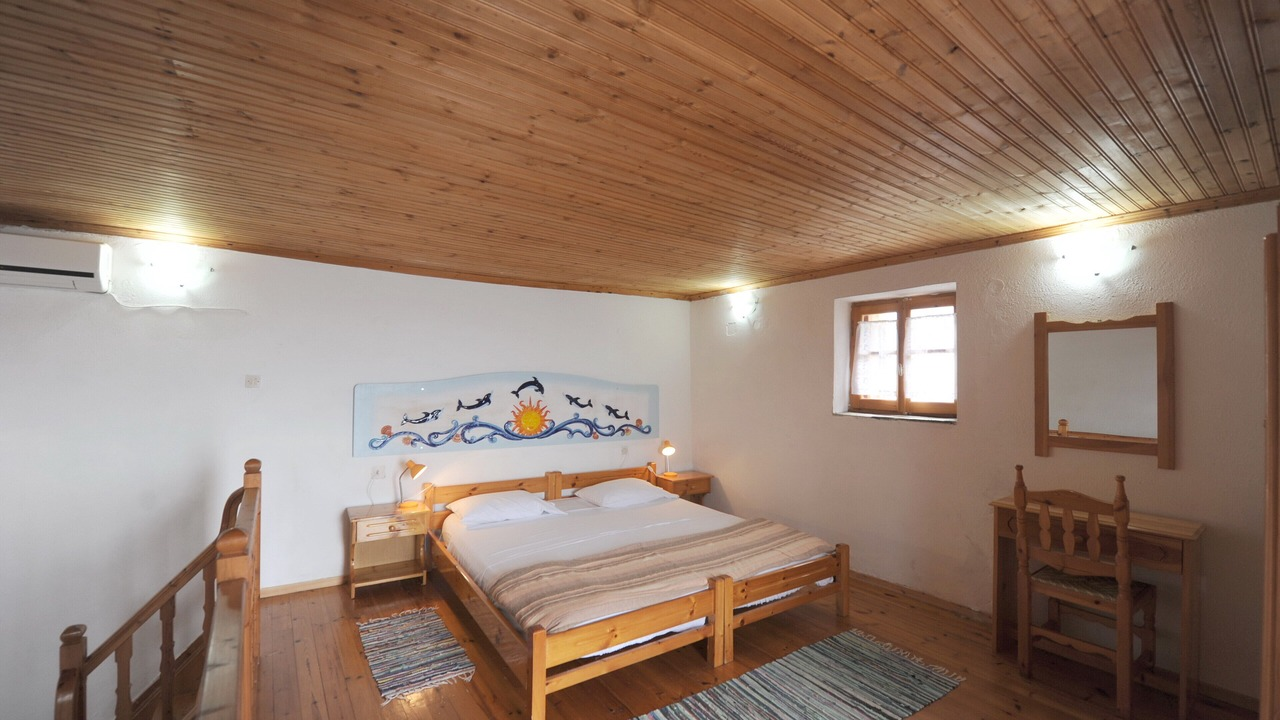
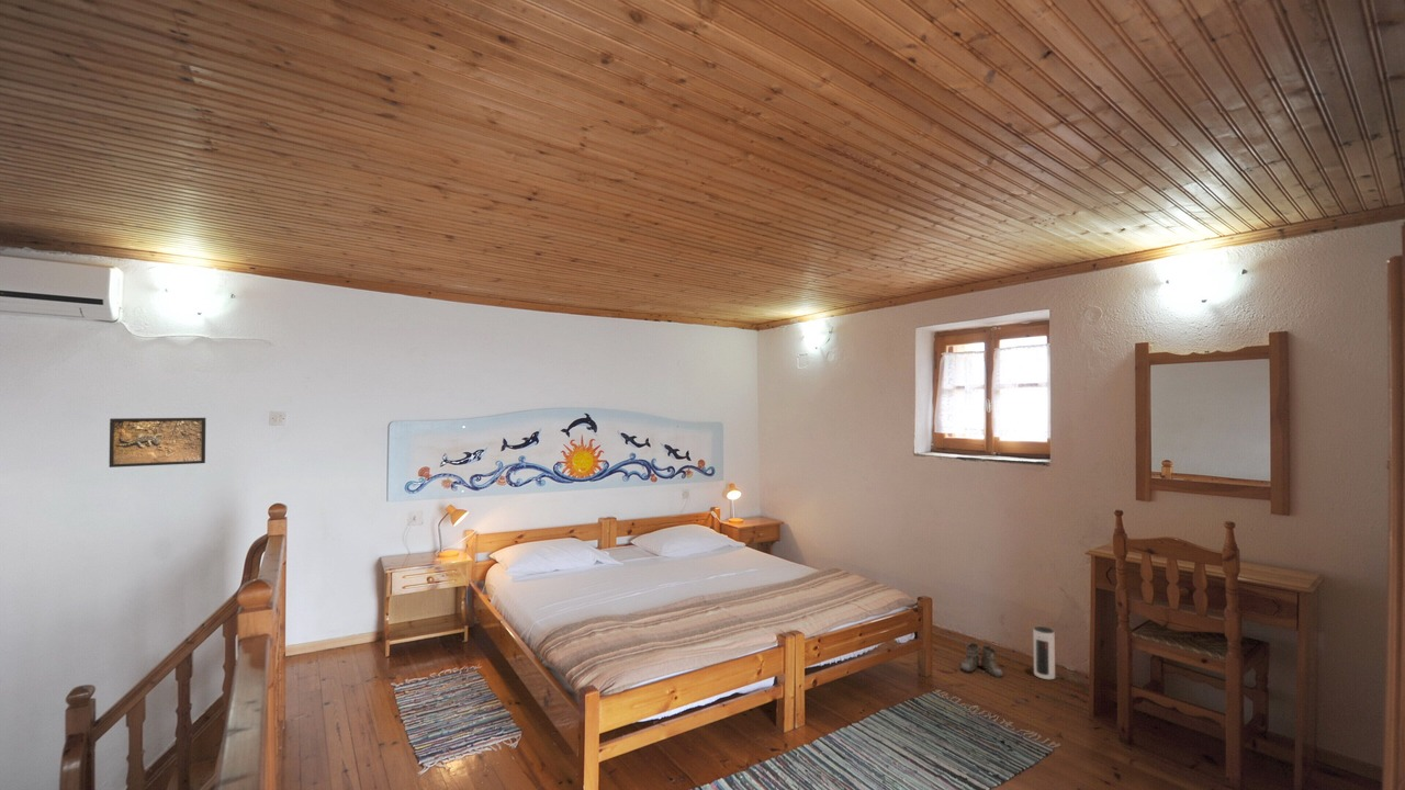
+ speaker [1032,625,1056,680]
+ boots [959,642,1004,679]
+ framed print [108,417,207,469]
